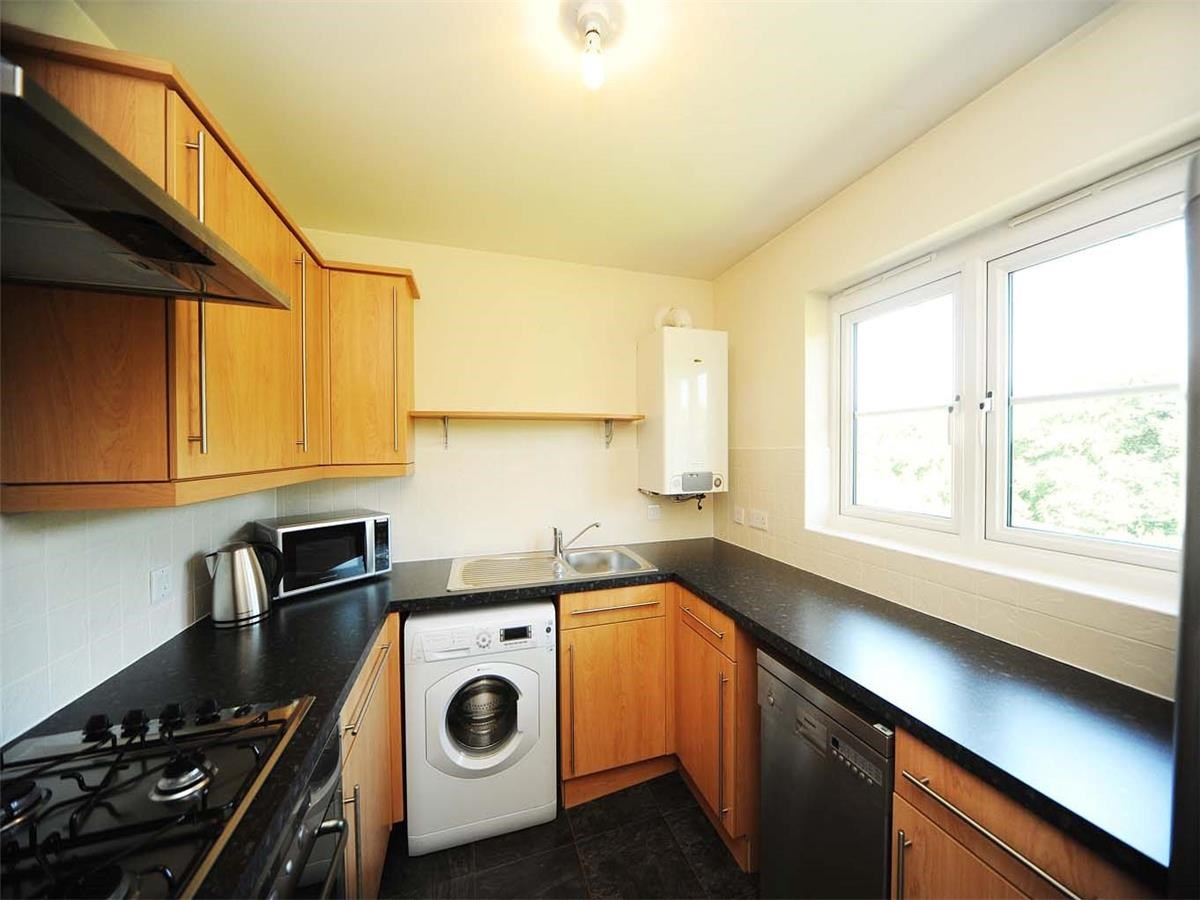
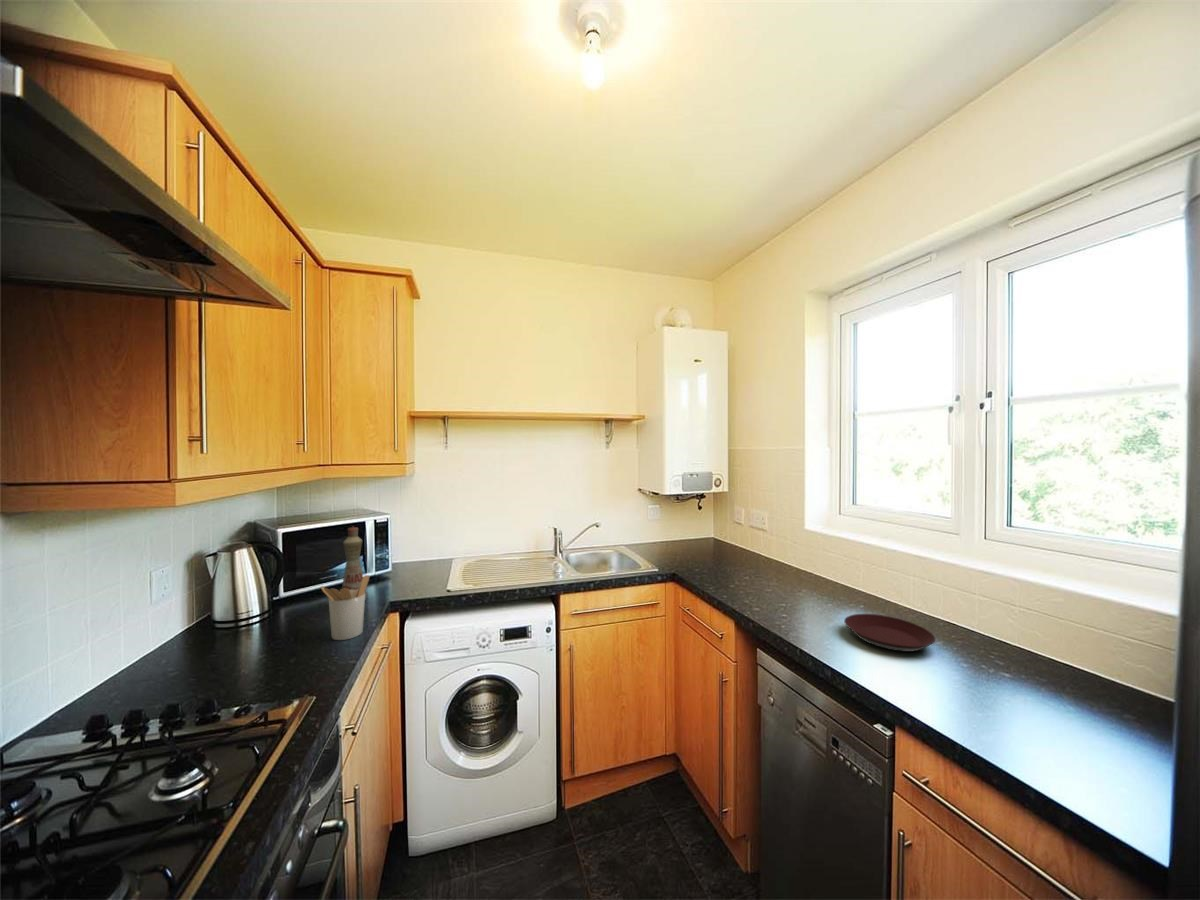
+ utensil holder [320,574,370,641]
+ plate [843,613,936,653]
+ bottle [341,525,368,601]
